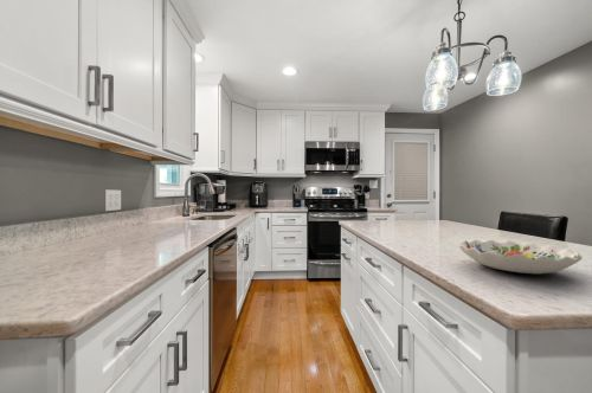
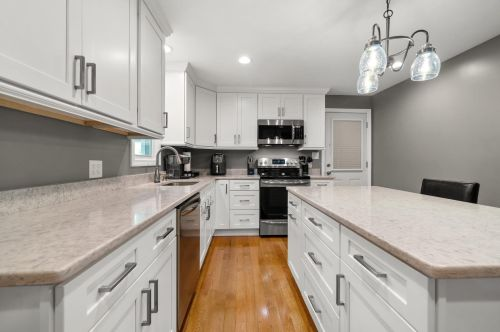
- decorative bowl [458,238,584,275]
